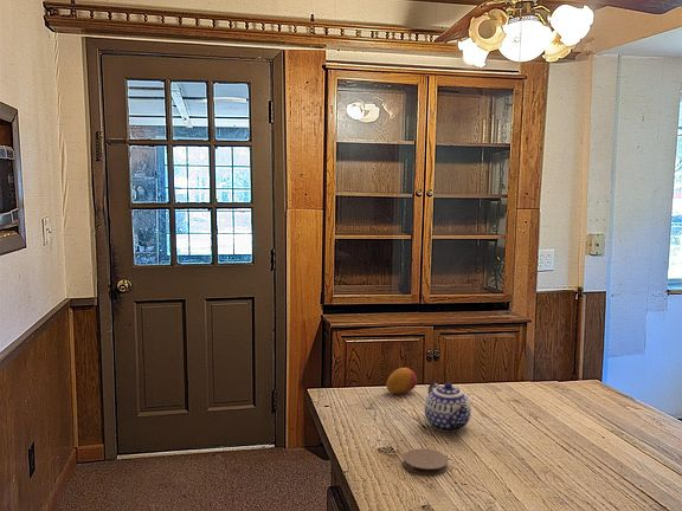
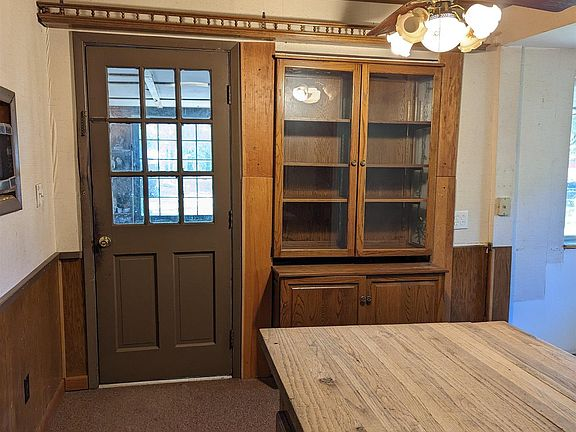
- fruit [386,367,418,395]
- coaster [403,447,450,476]
- teapot [424,381,472,433]
